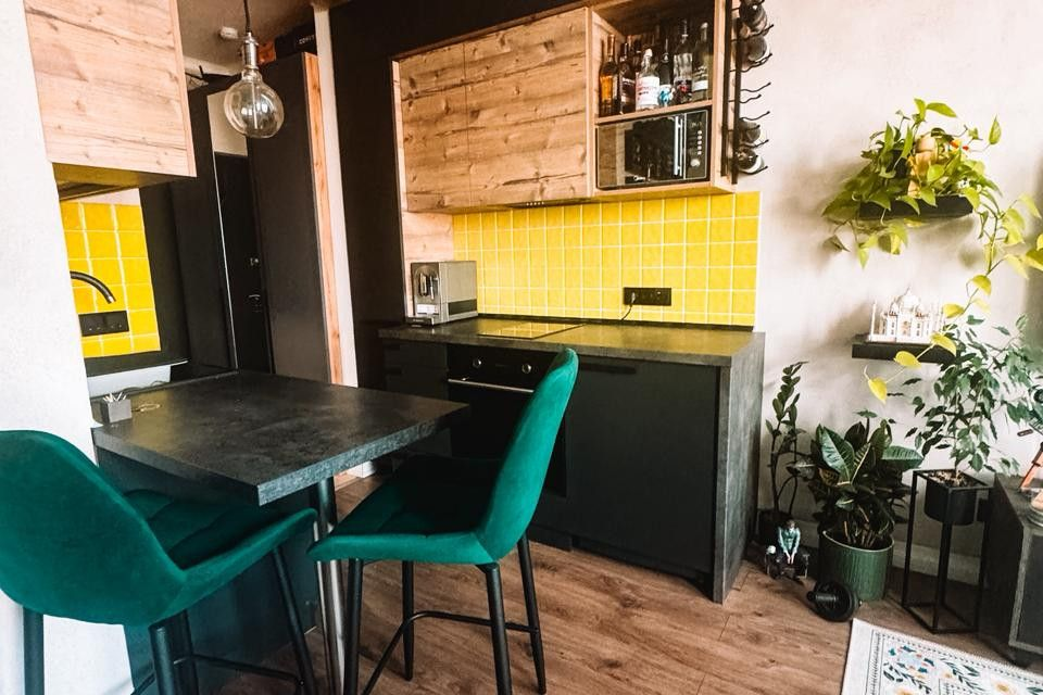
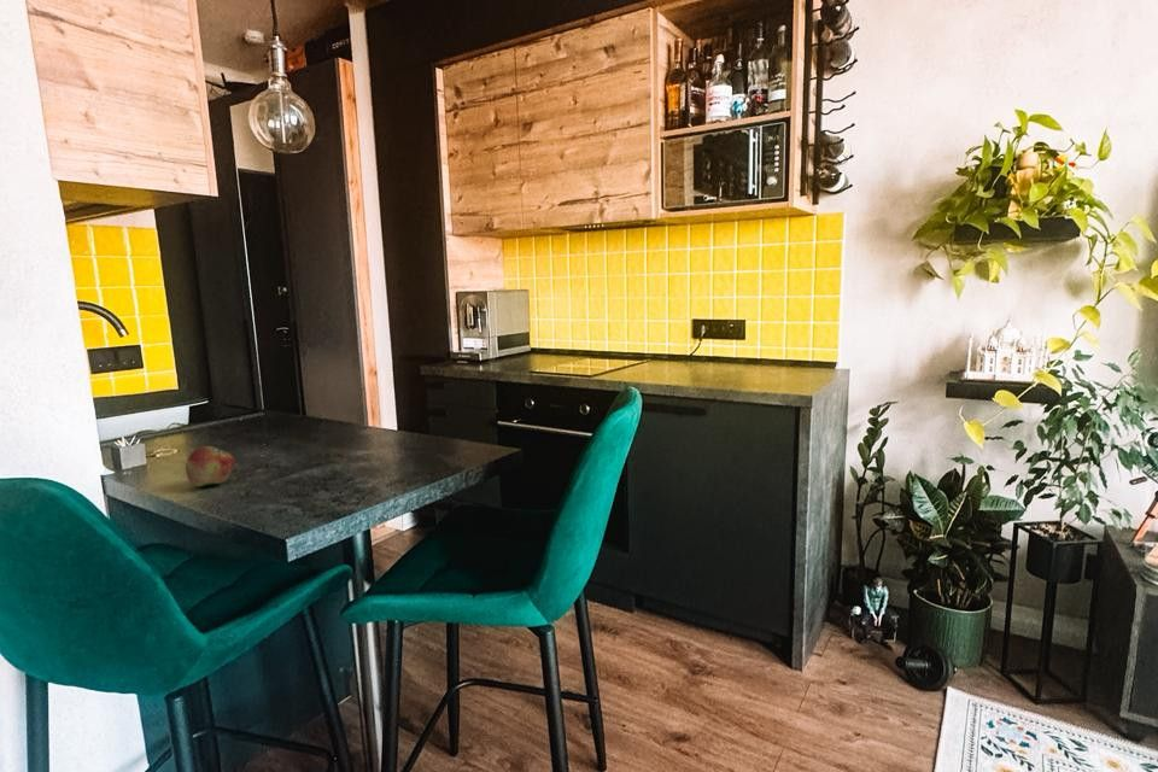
+ fruit [185,445,236,487]
